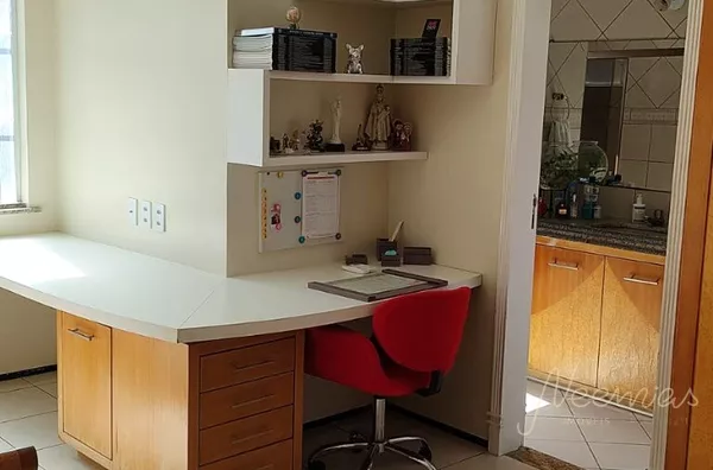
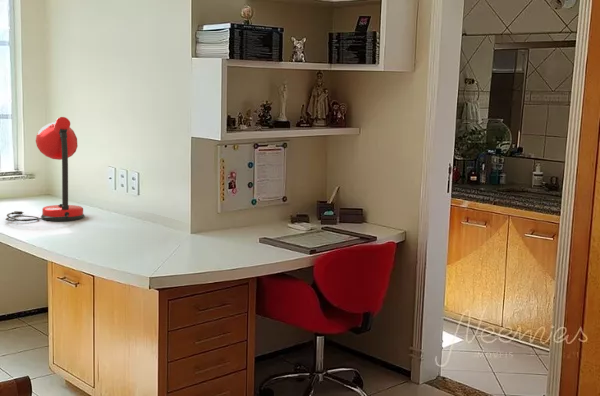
+ desk lamp [5,116,85,222]
